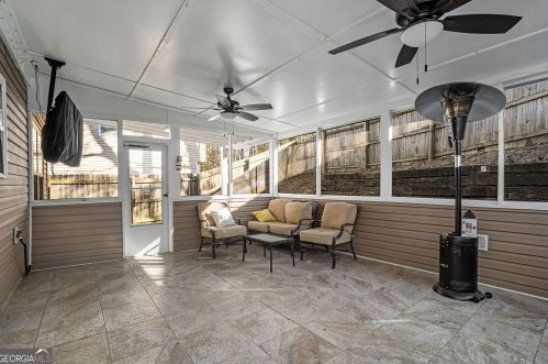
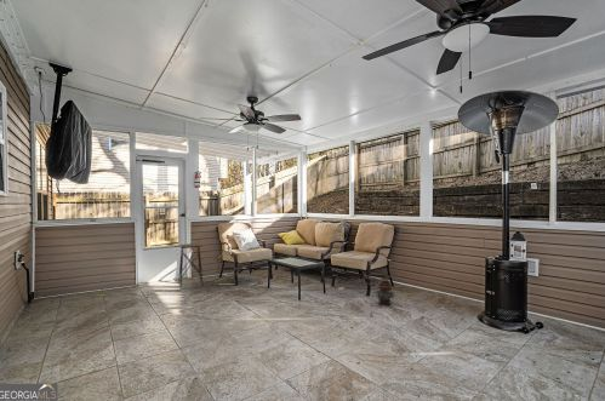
+ lantern [373,276,398,307]
+ side table [177,242,205,290]
